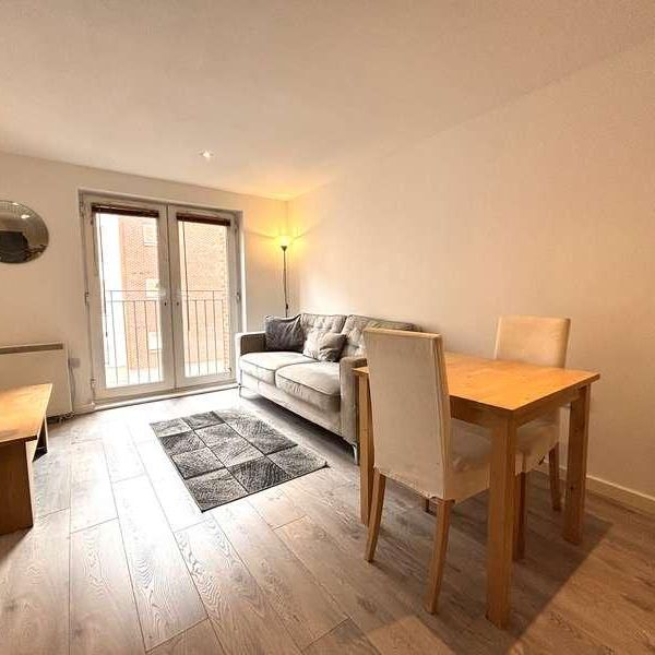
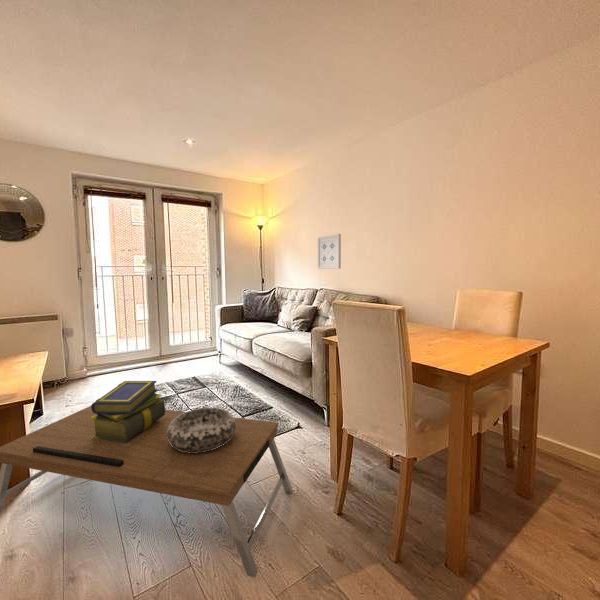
+ coffee table [0,405,293,578]
+ stack of books [90,380,166,443]
+ wall art [317,233,342,270]
+ decorative bowl [167,407,236,453]
